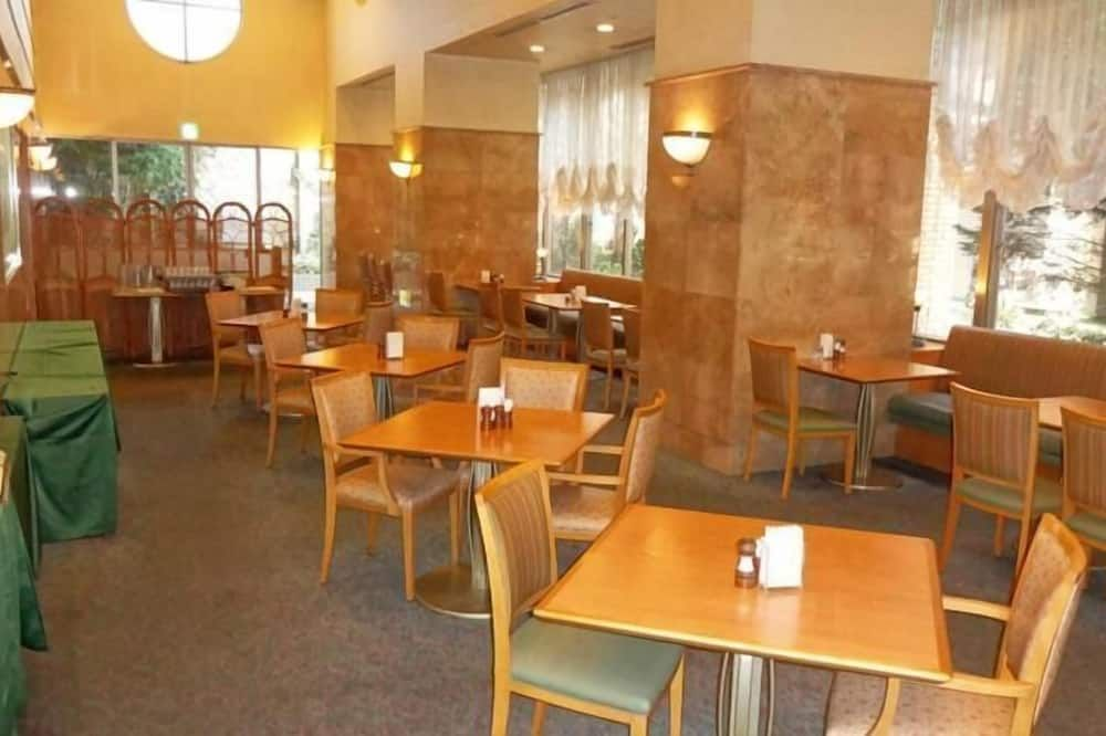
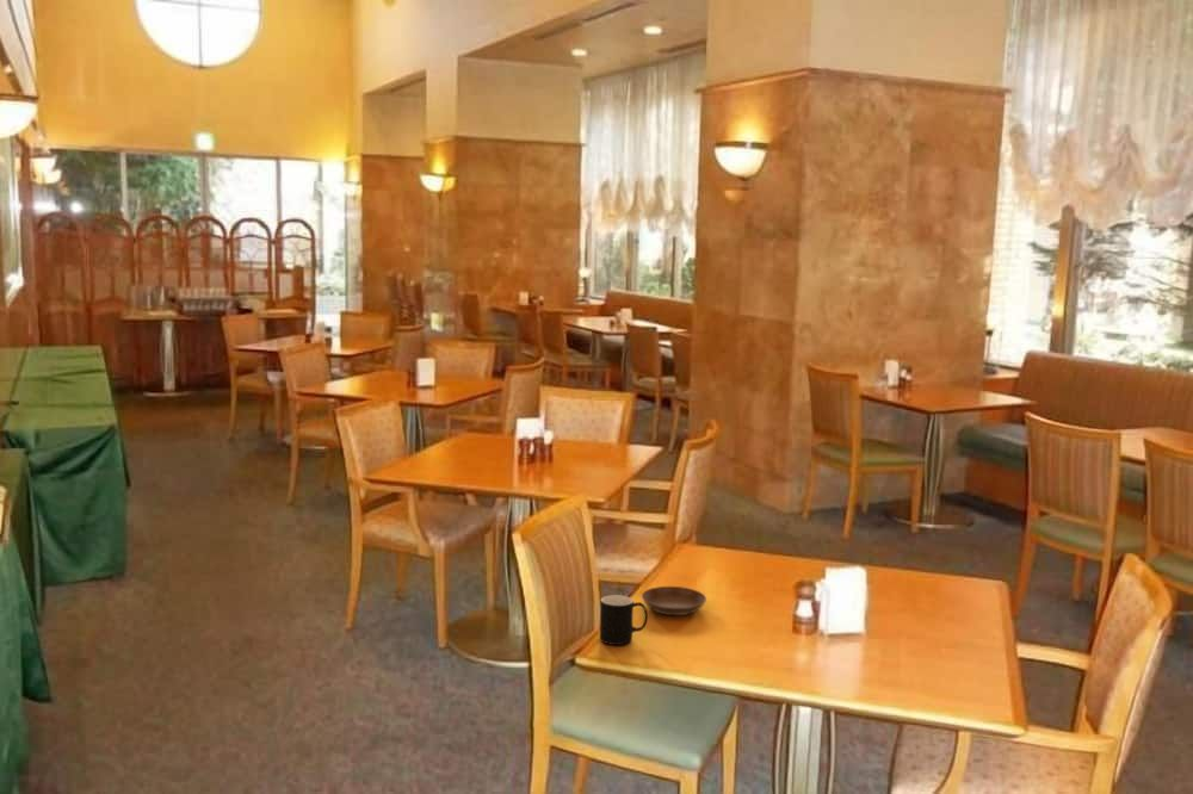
+ saucer [641,585,707,616]
+ cup [599,594,649,646]
